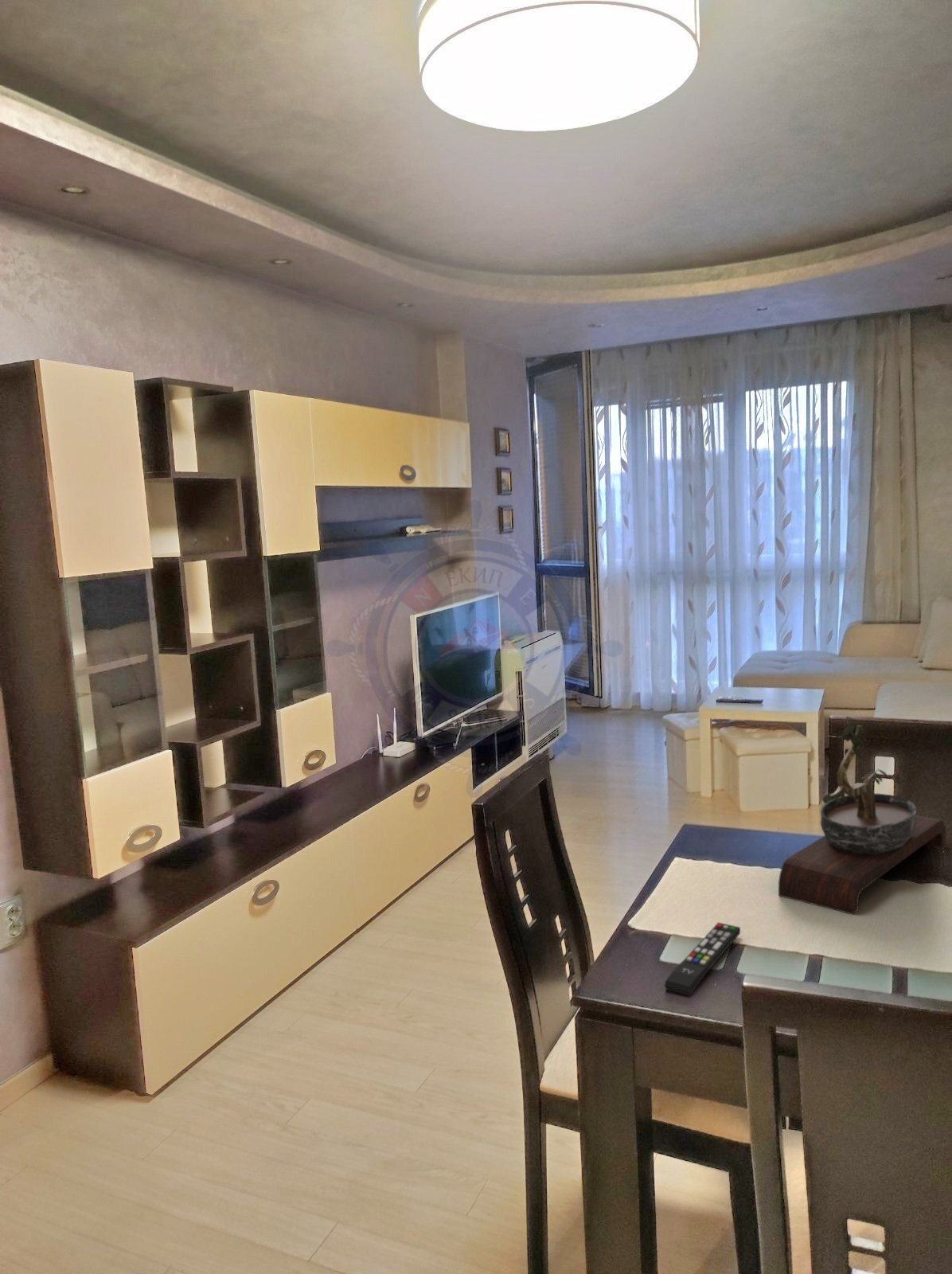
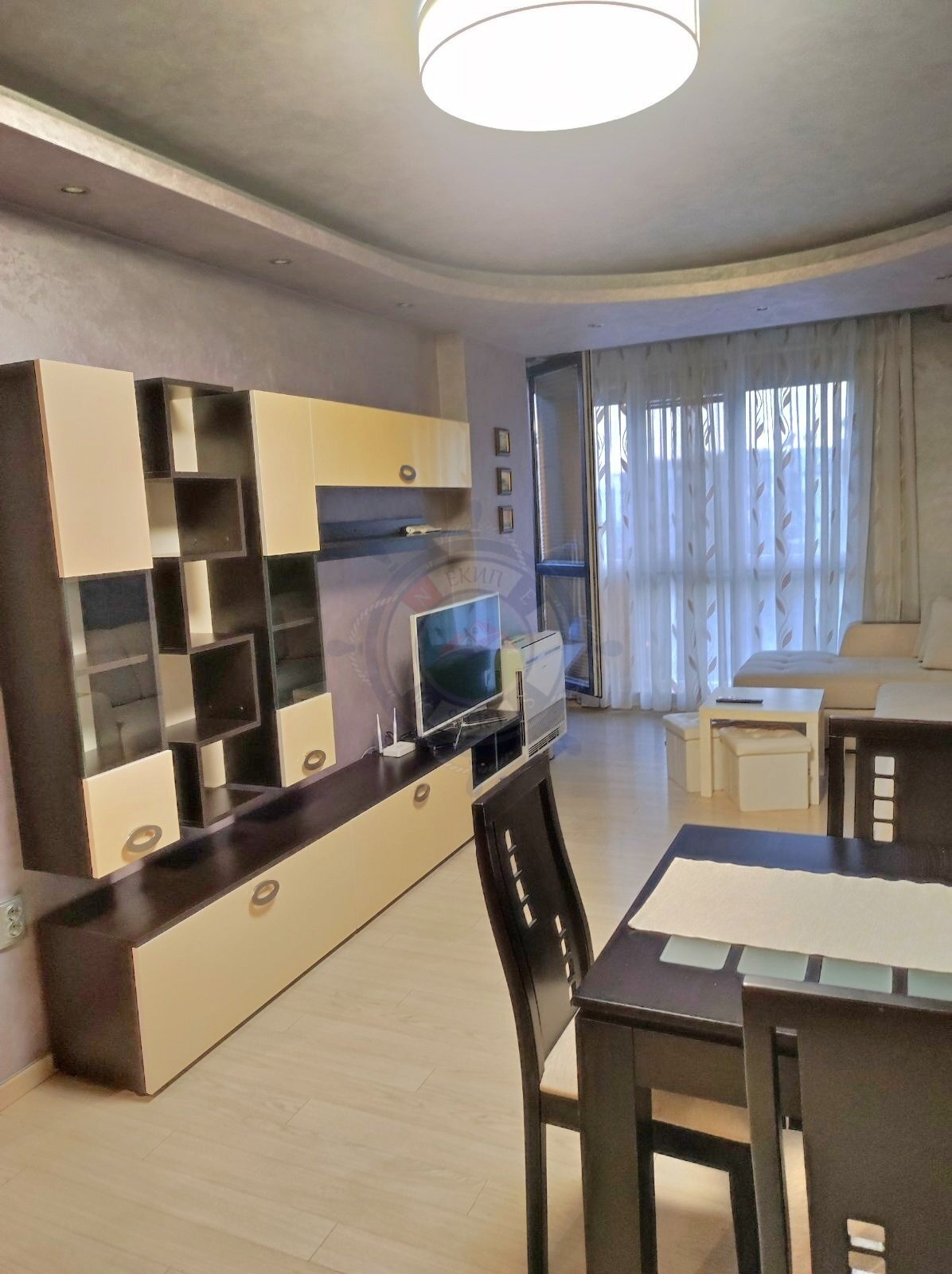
- bonsai tree [778,716,946,915]
- remote control [664,921,741,996]
